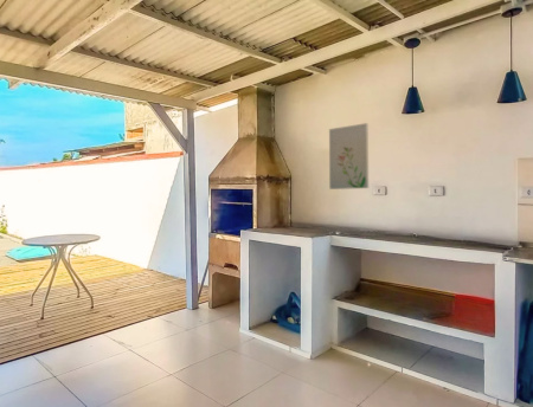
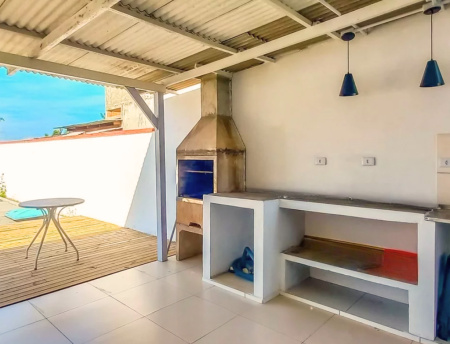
- wall art [328,122,370,190]
